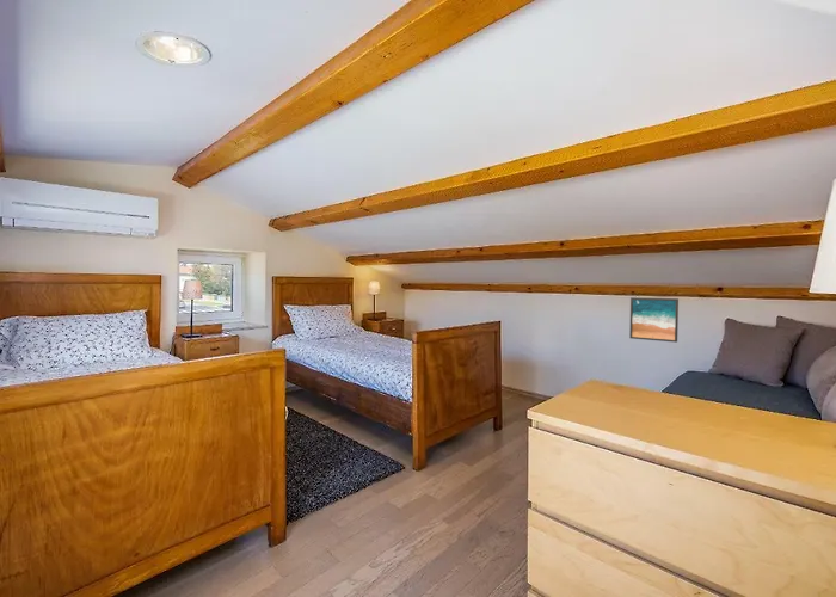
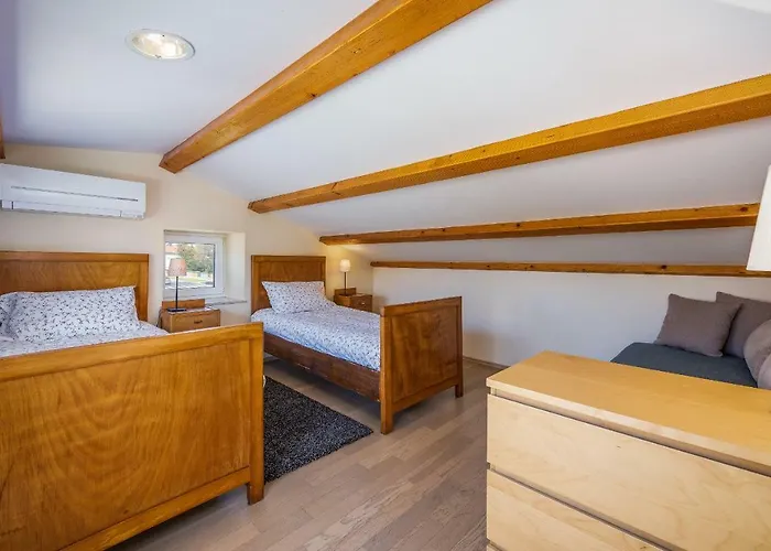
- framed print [628,296,680,344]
